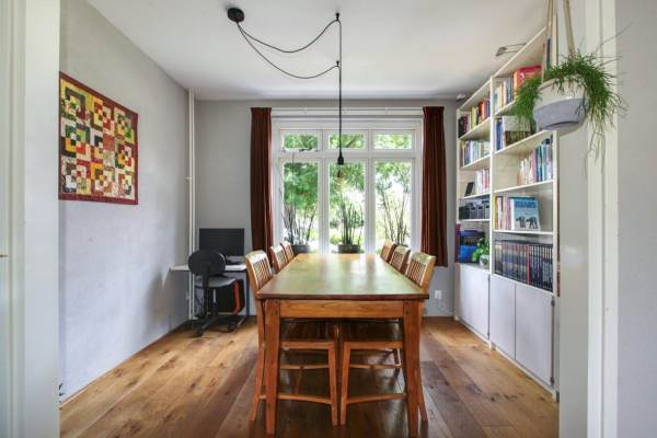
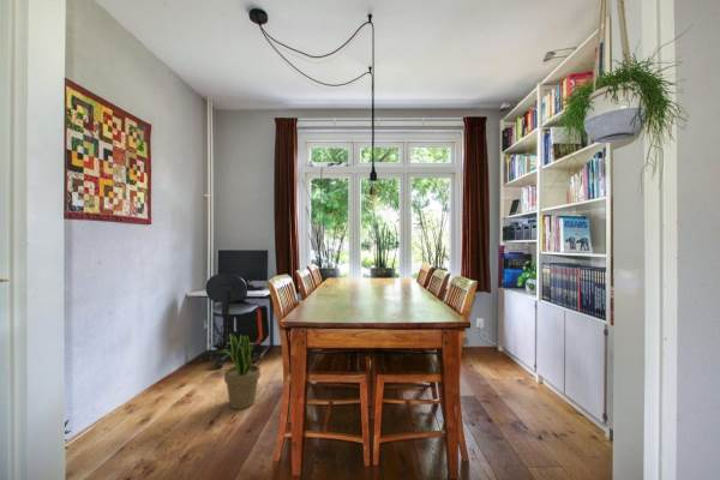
+ potted plant [218,332,262,410]
